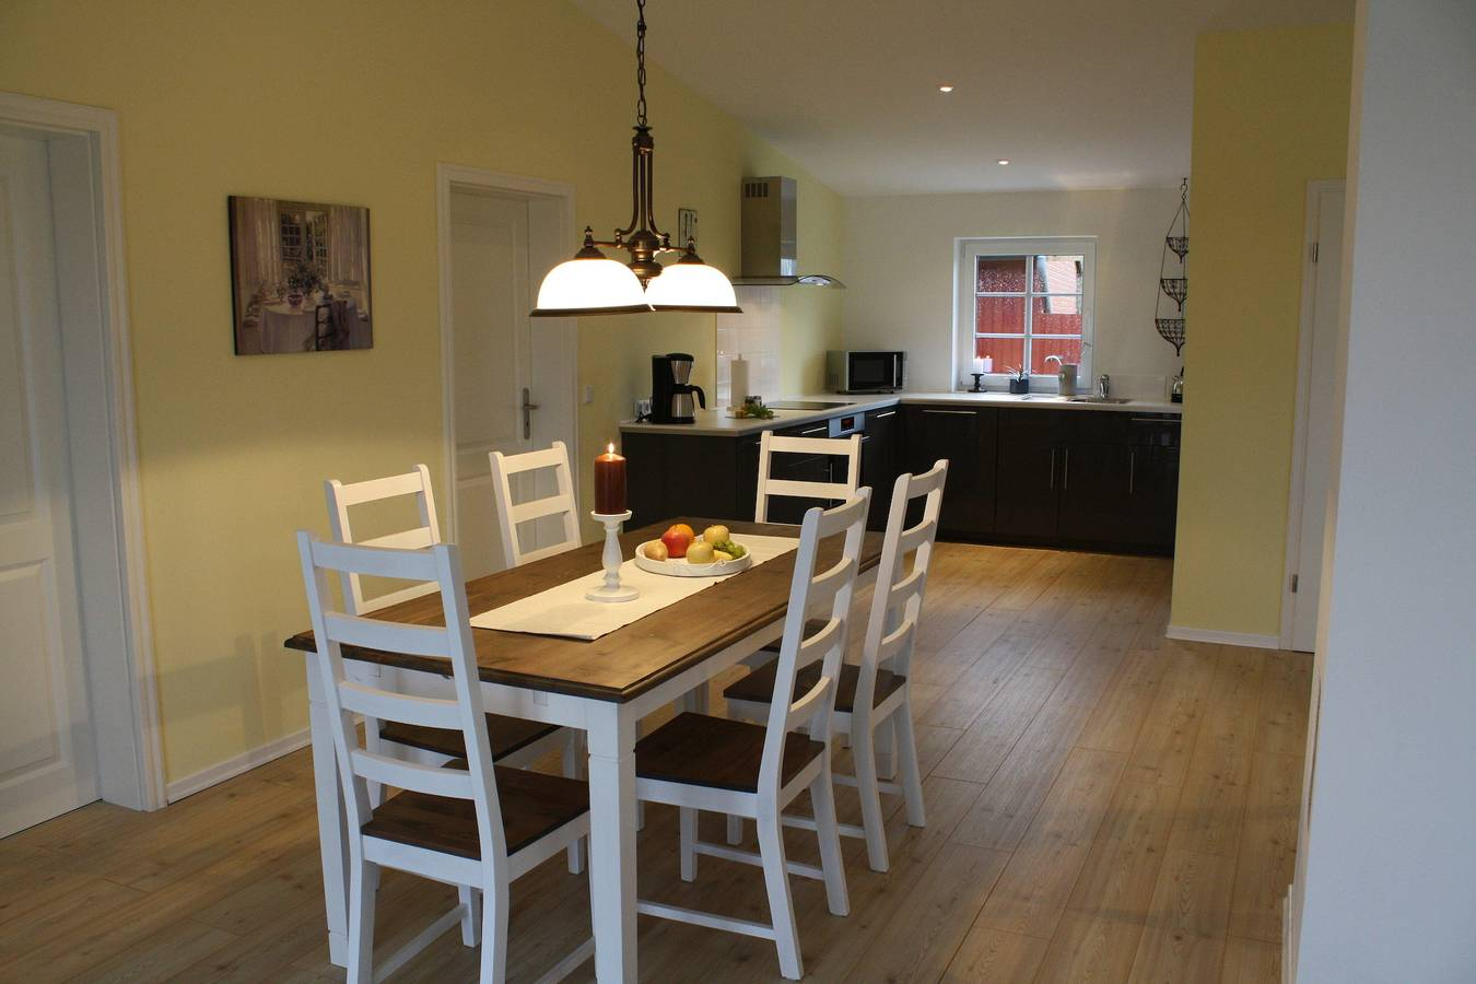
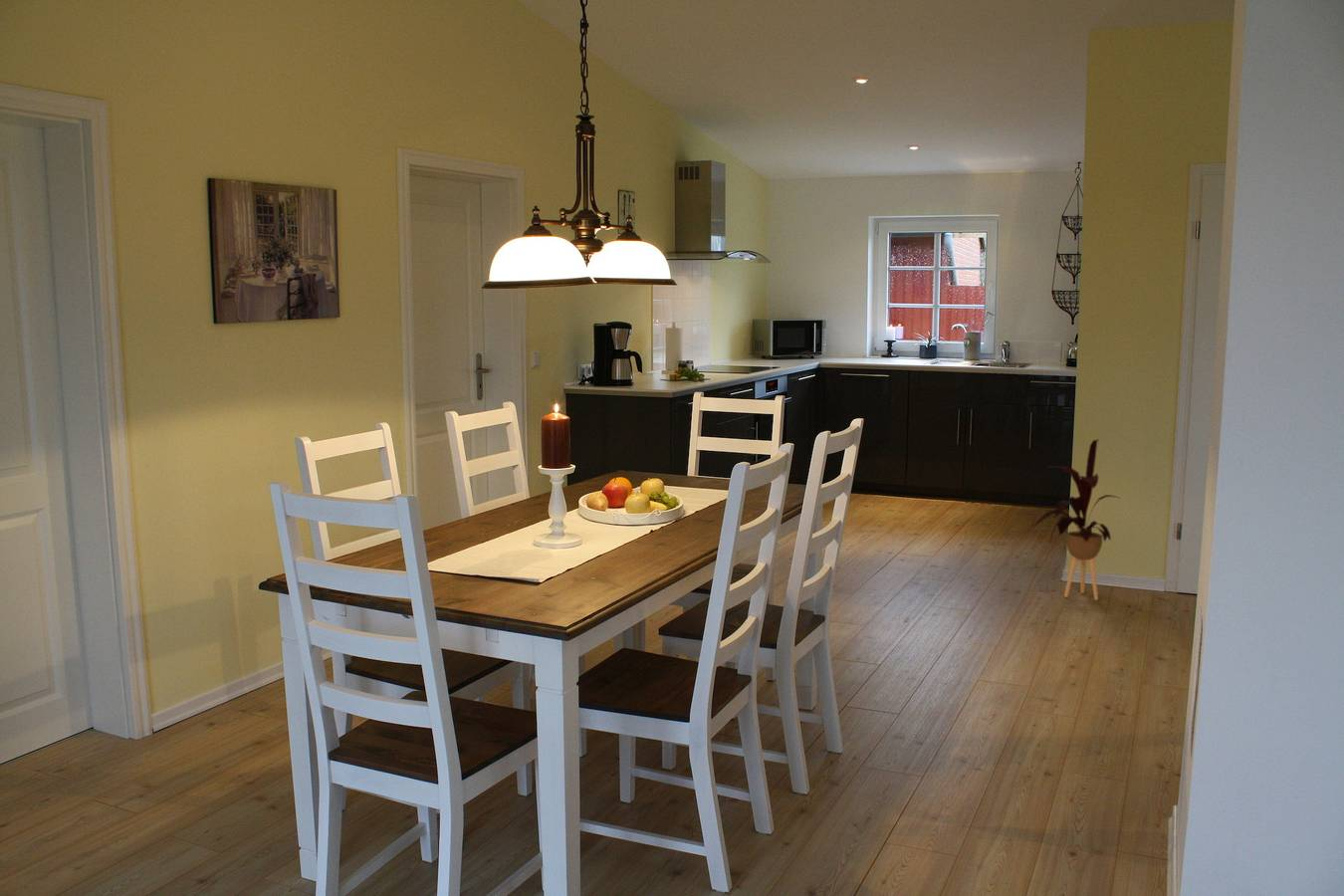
+ house plant [1030,438,1120,601]
